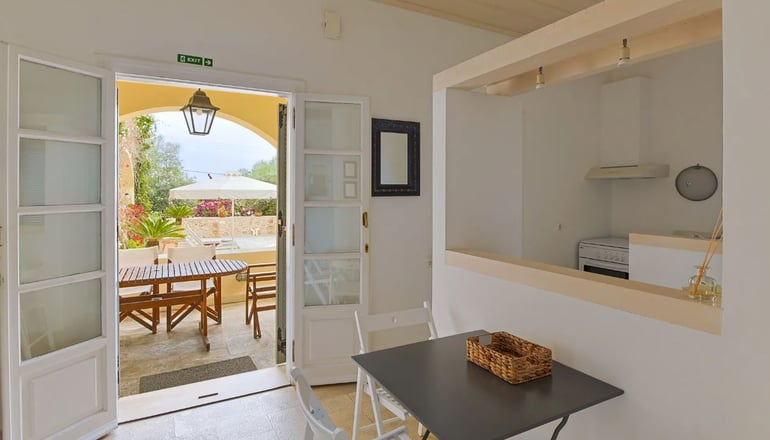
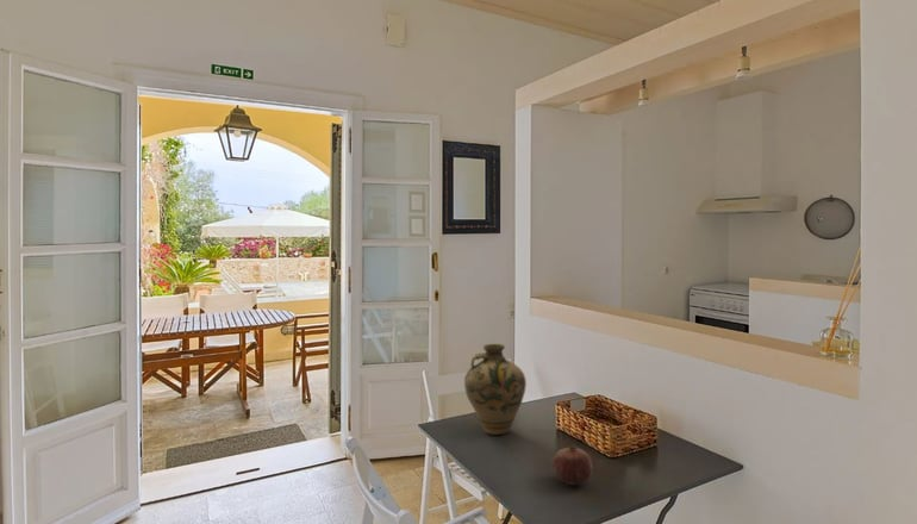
+ fruit [551,443,594,486]
+ jug [463,343,528,436]
